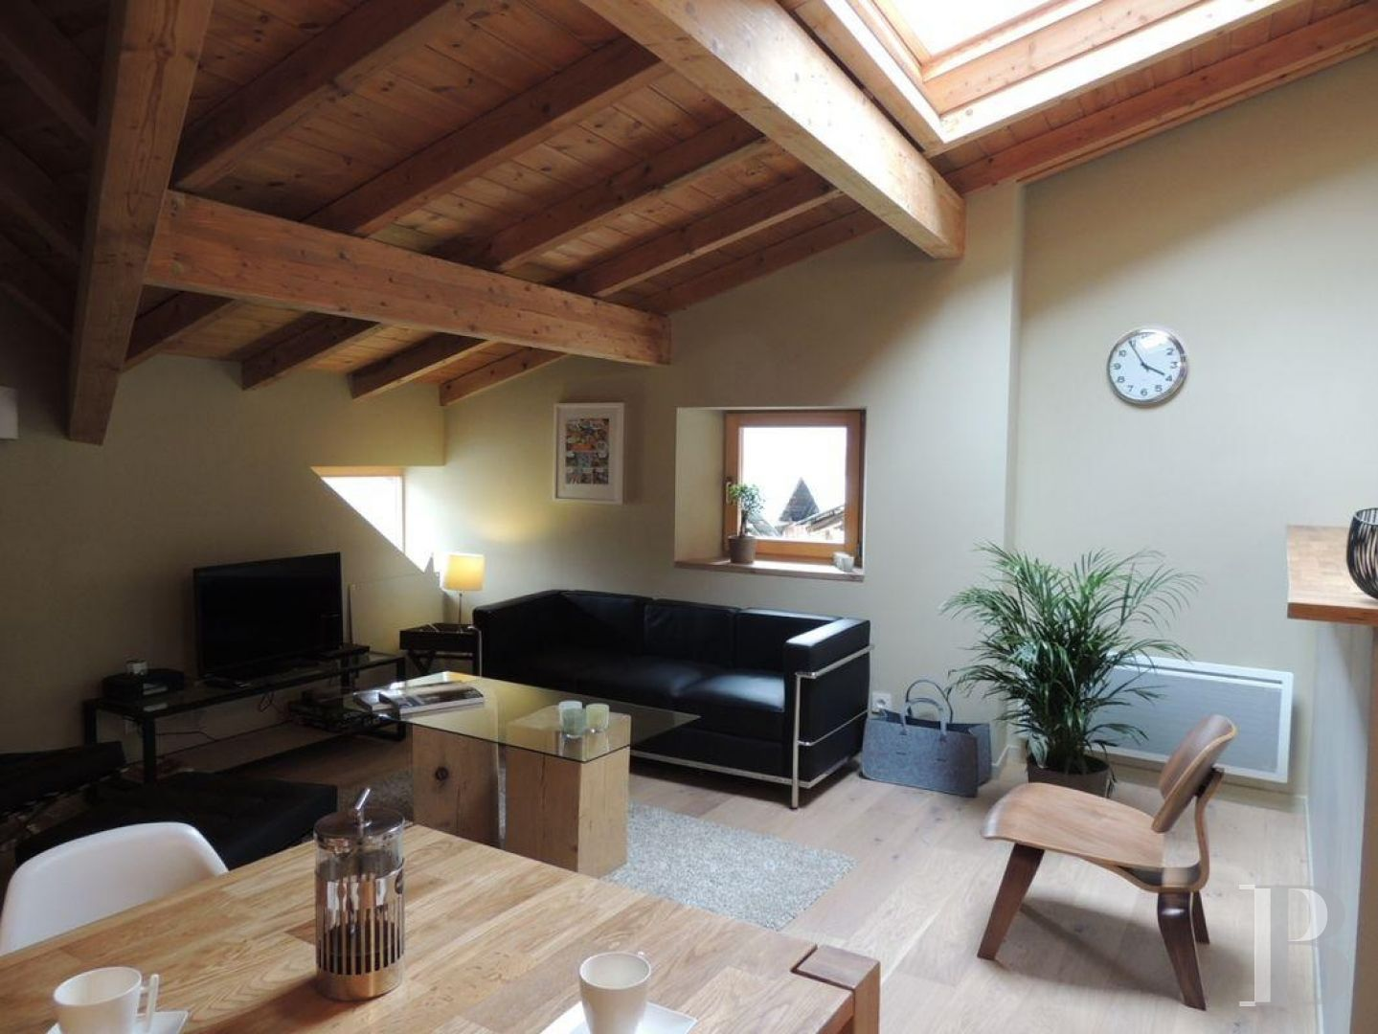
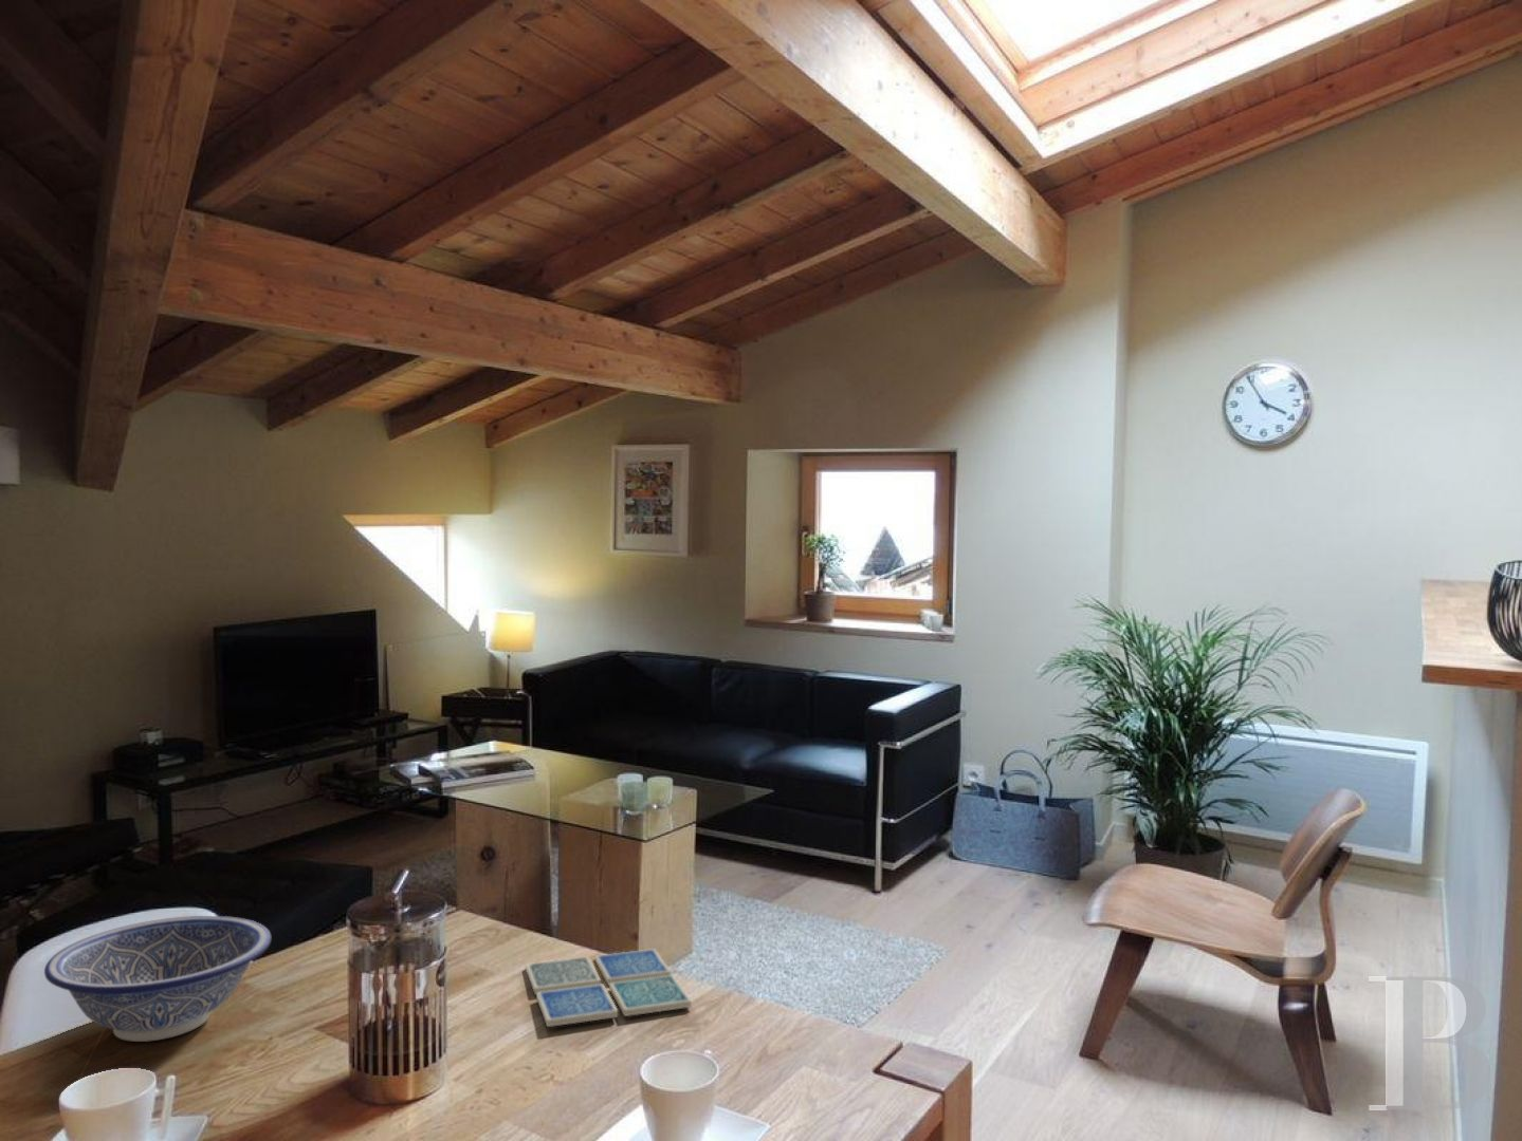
+ decorative bowl [43,914,273,1043]
+ drink coaster [524,948,693,1028]
